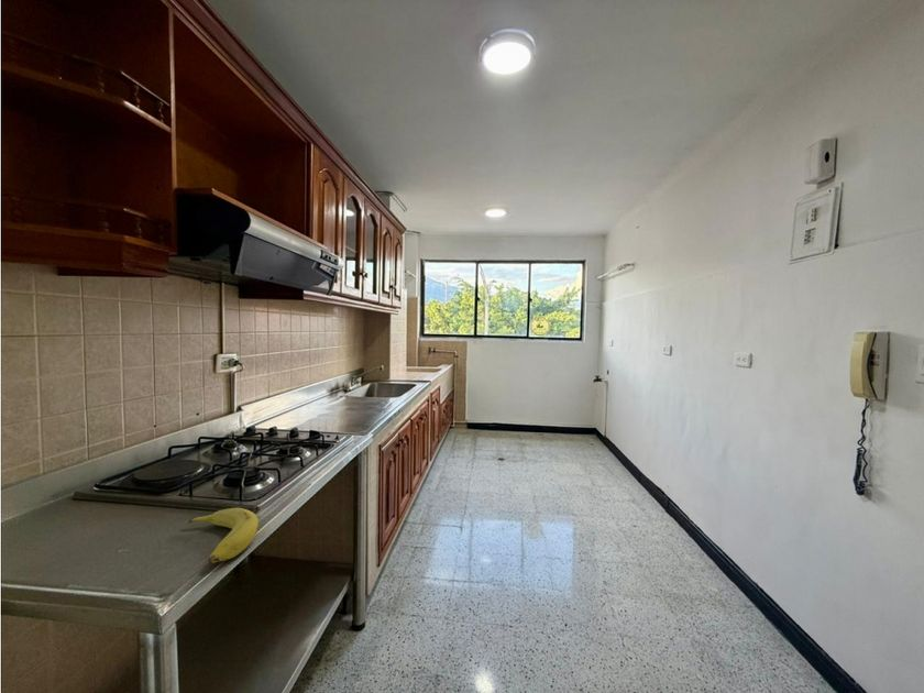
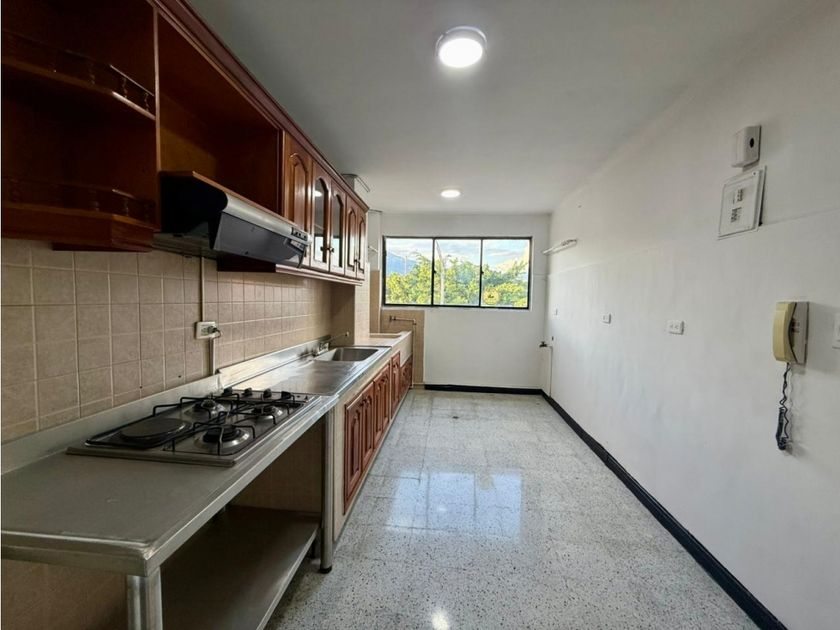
- fruit [184,507,260,564]
